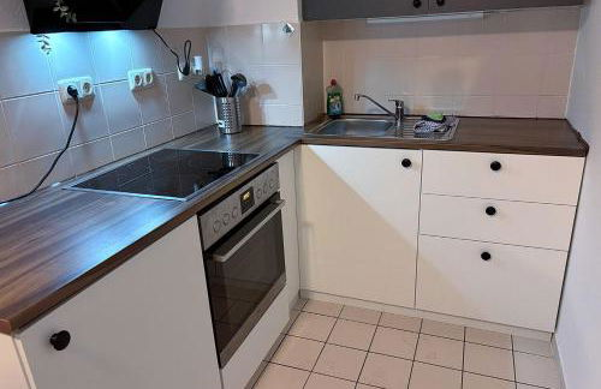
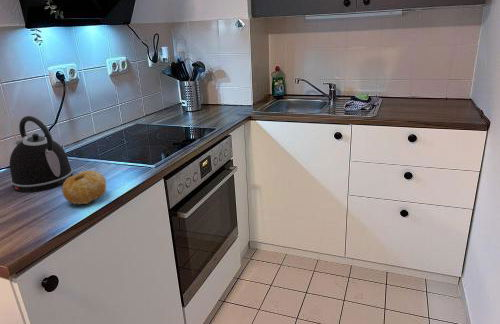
+ fruit [61,170,107,205]
+ kettle [9,115,74,193]
